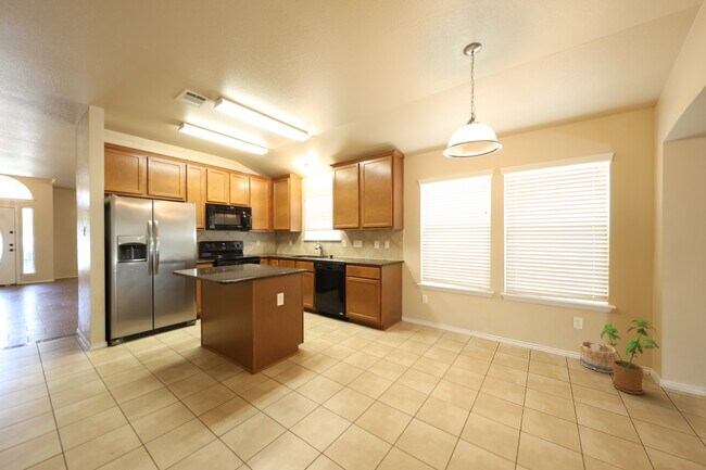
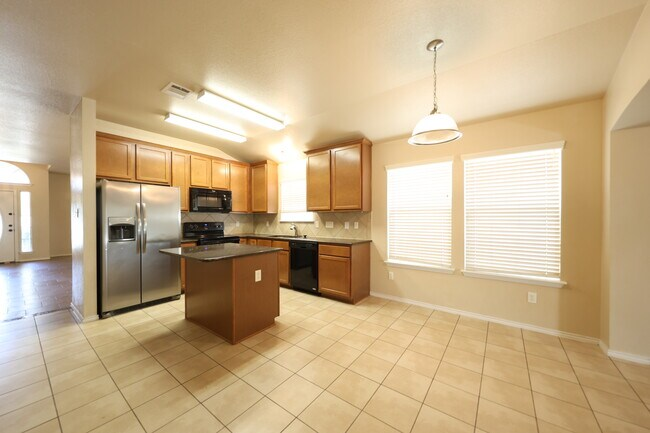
- house plant [600,318,660,395]
- basket [579,340,618,374]
